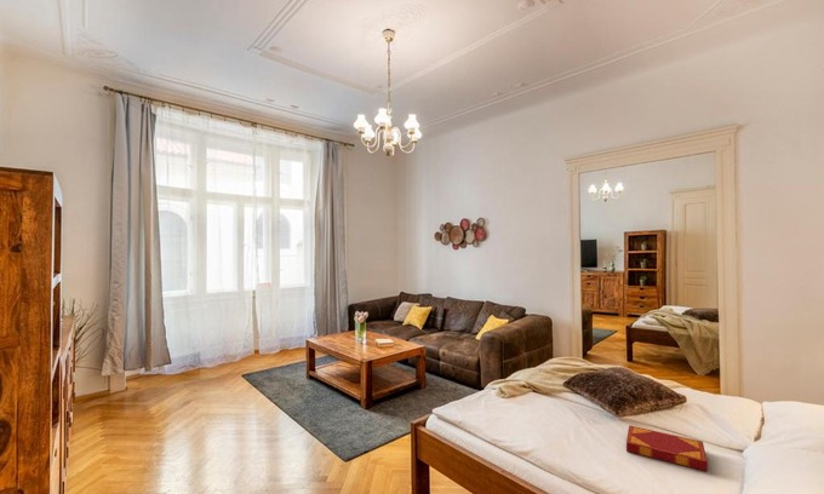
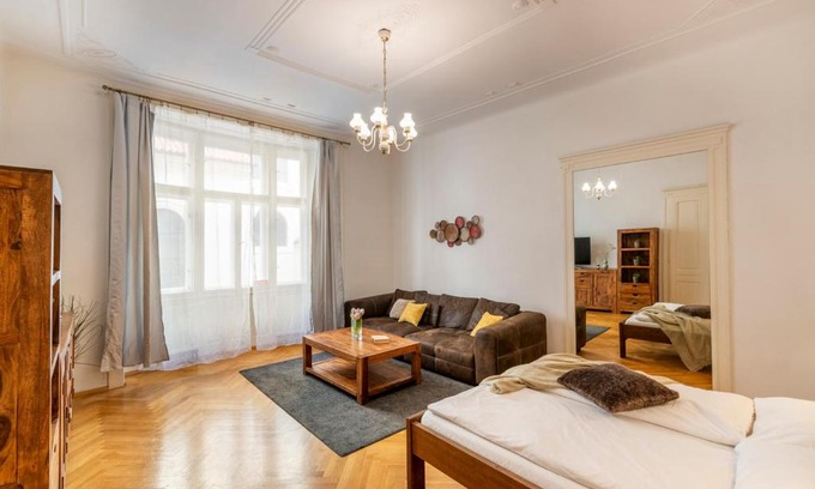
- hardback book [625,424,709,472]
